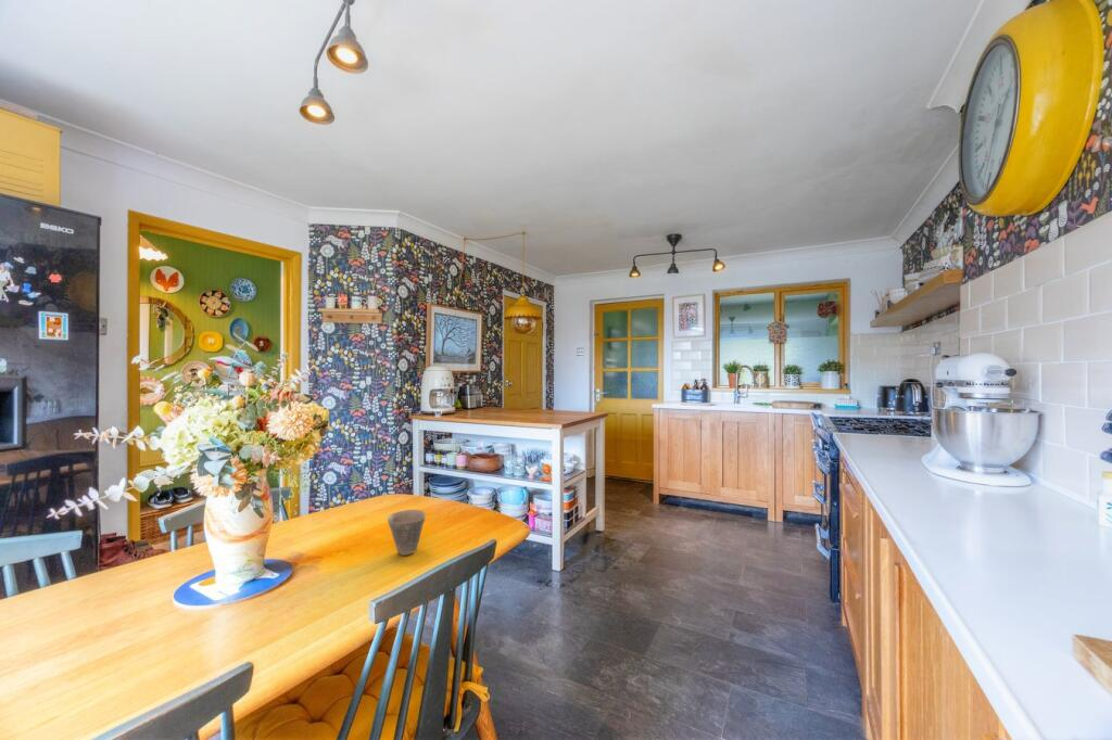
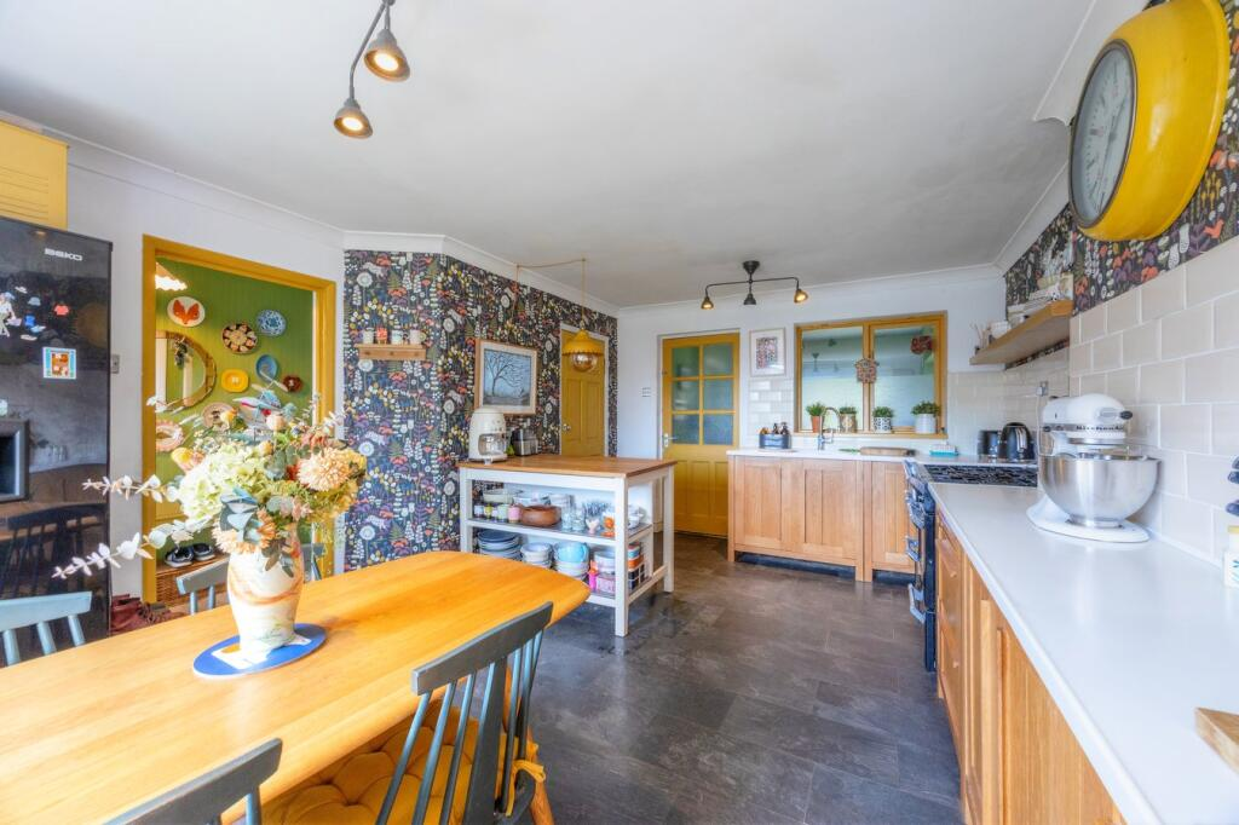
- cup [387,509,427,557]
